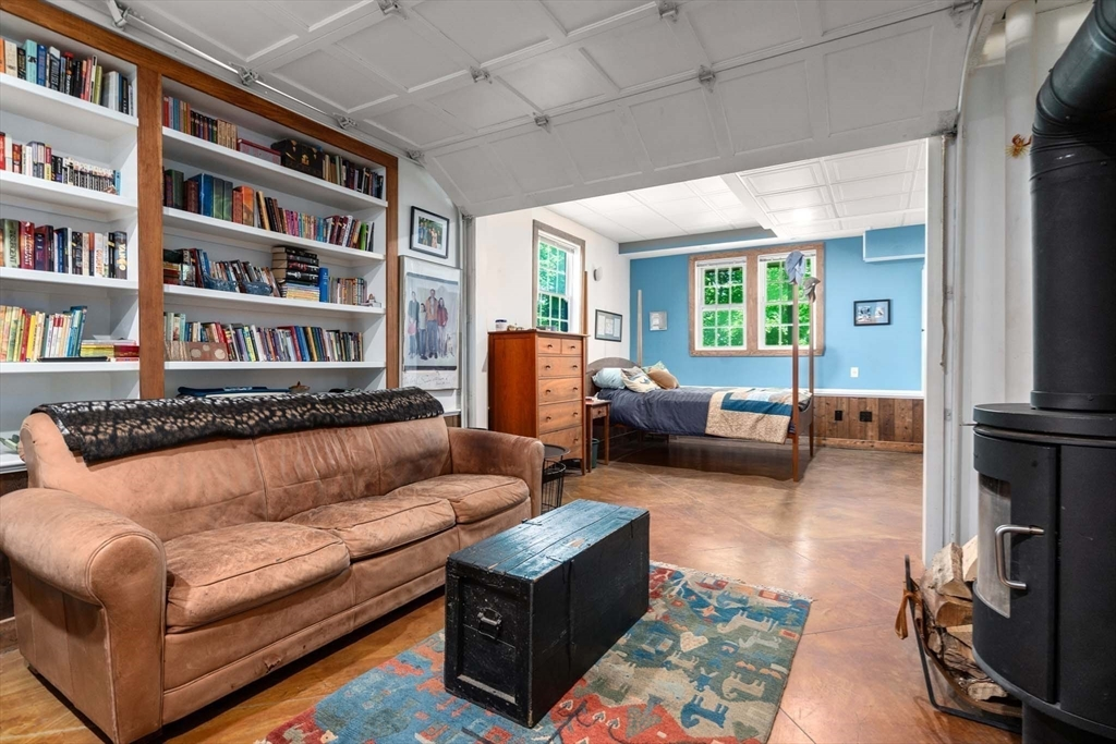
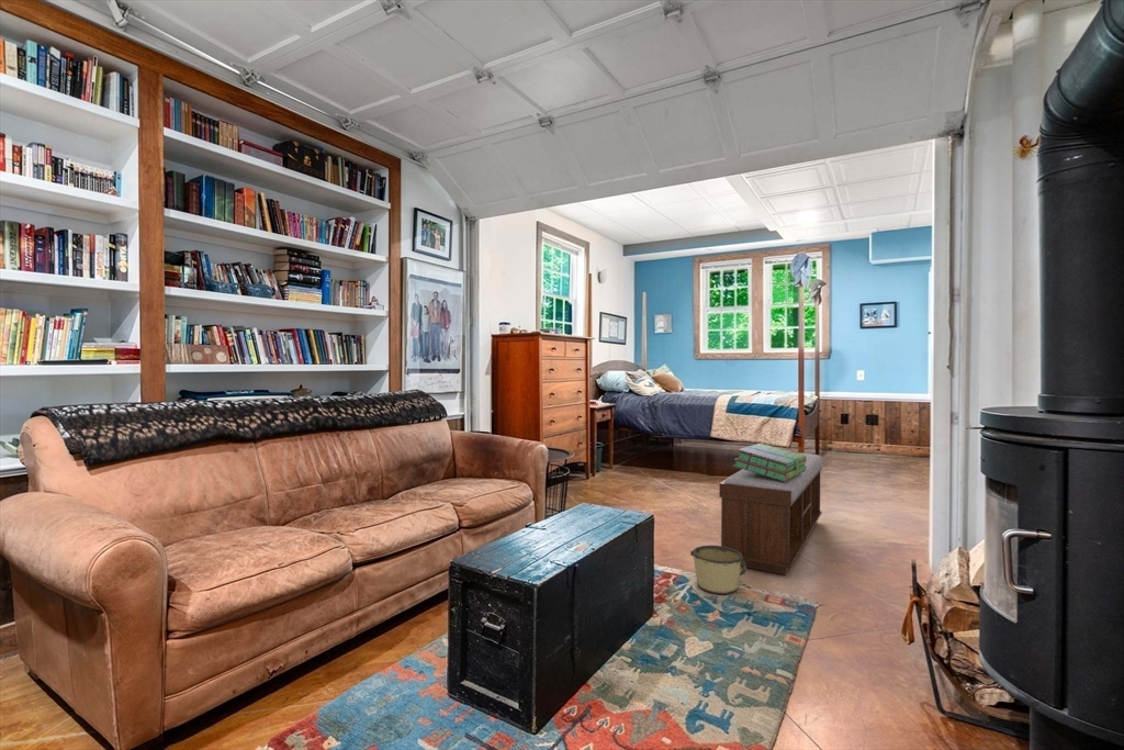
+ bucket [689,545,748,595]
+ bench [718,452,824,575]
+ stack of books [732,443,807,482]
